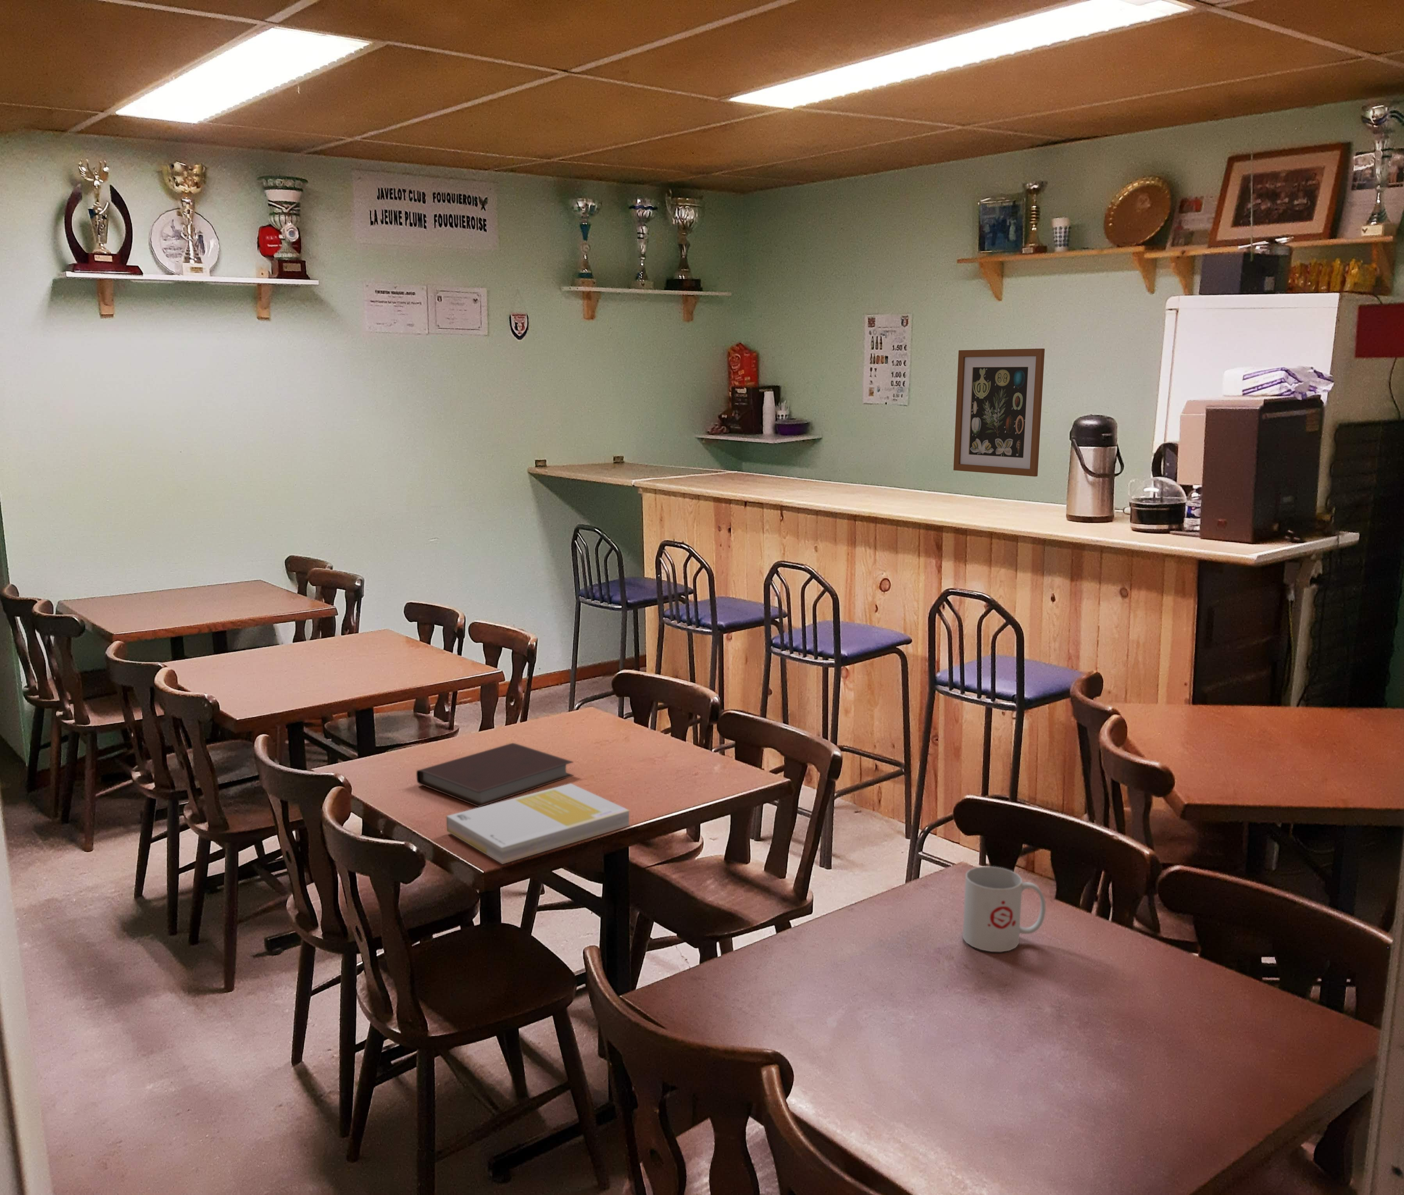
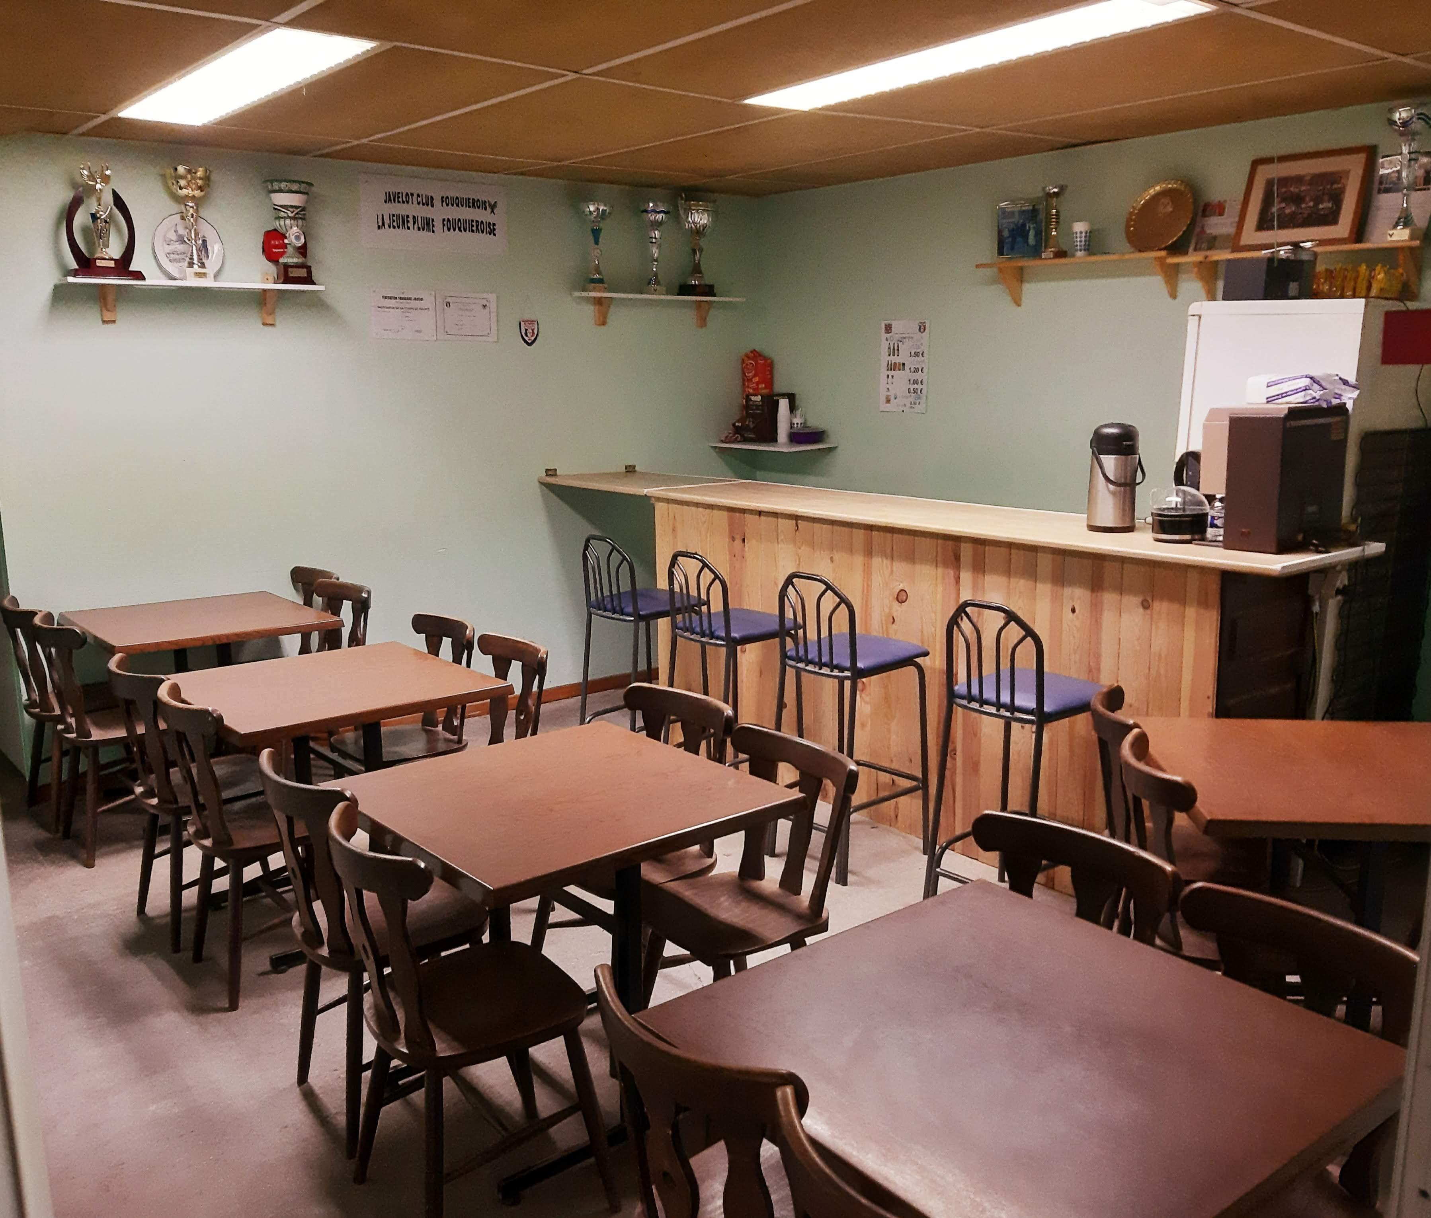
- wall art [953,349,1045,477]
- mug [963,865,1046,952]
- book [446,782,631,864]
- notebook [416,742,574,807]
